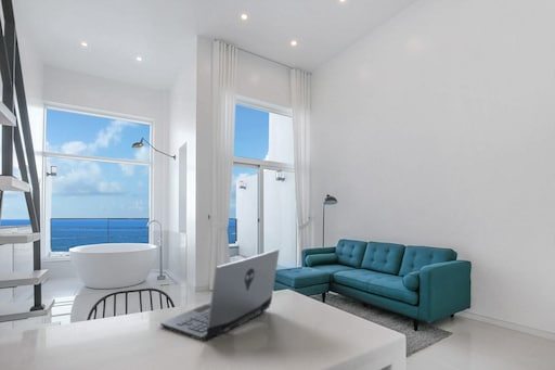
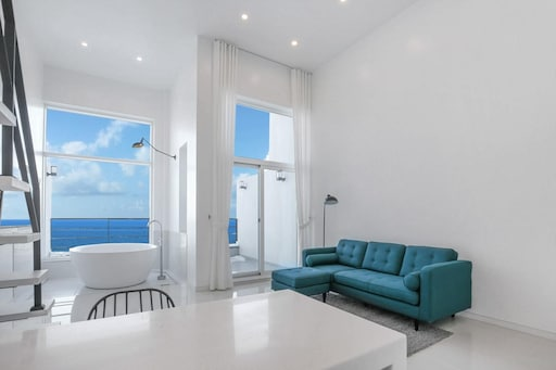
- laptop computer [159,248,281,343]
